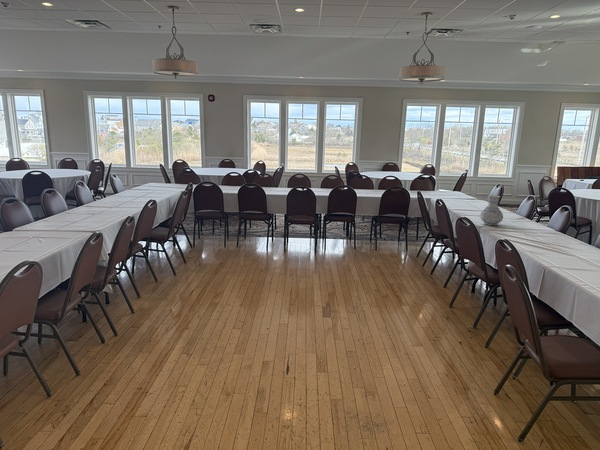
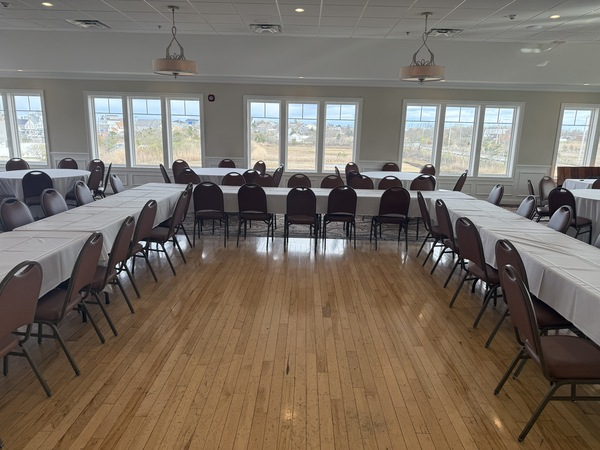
- vase [479,194,504,226]
